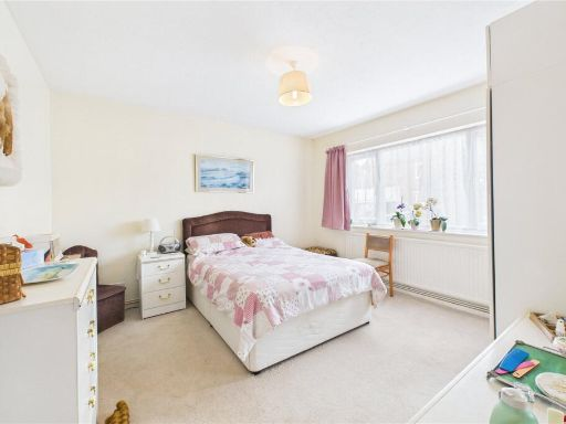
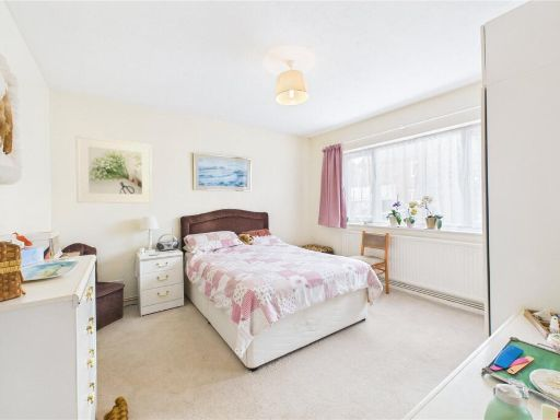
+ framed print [74,135,153,205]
